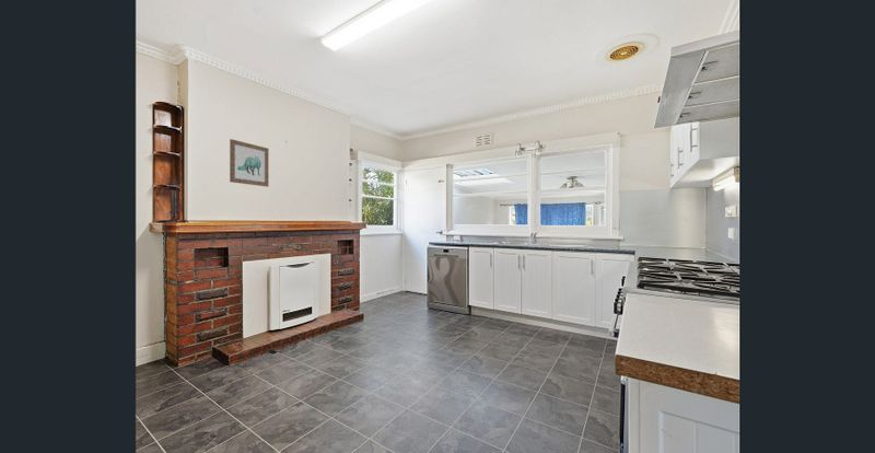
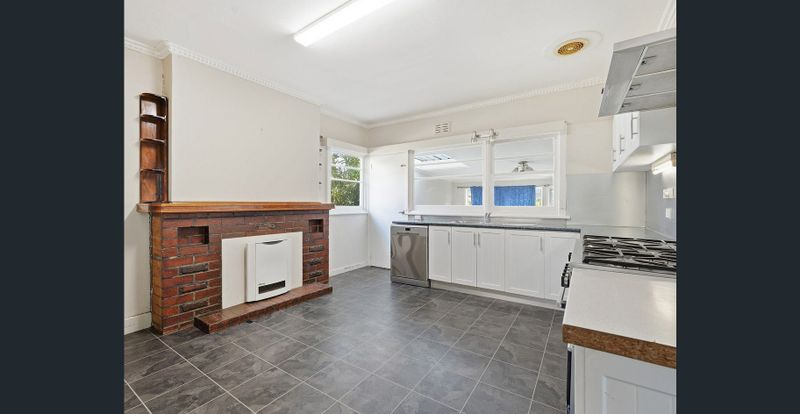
- wall art [229,138,269,188]
